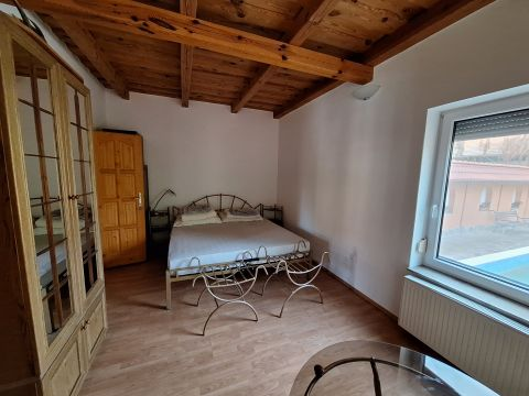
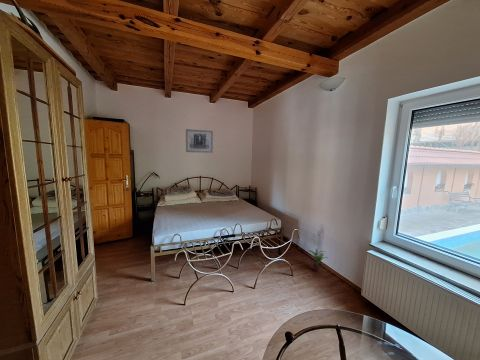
+ wall art [185,128,214,154]
+ potted plant [307,248,328,273]
